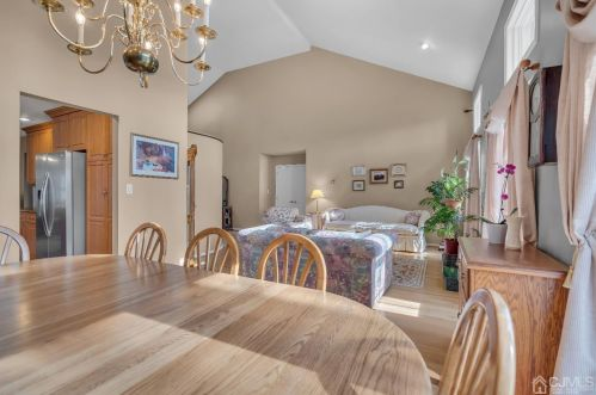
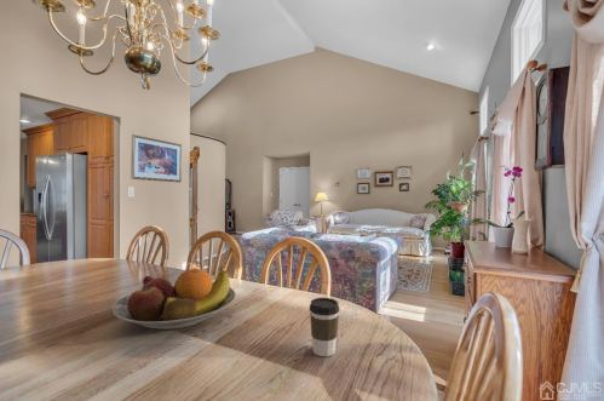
+ fruit bowl [111,265,237,331]
+ coffee cup [309,297,340,357]
